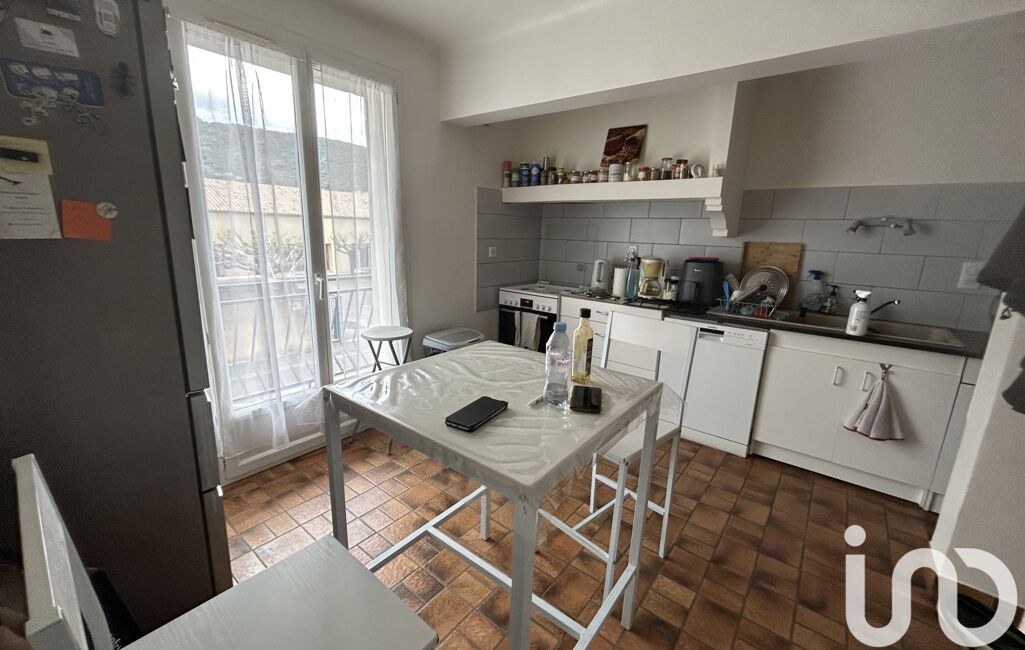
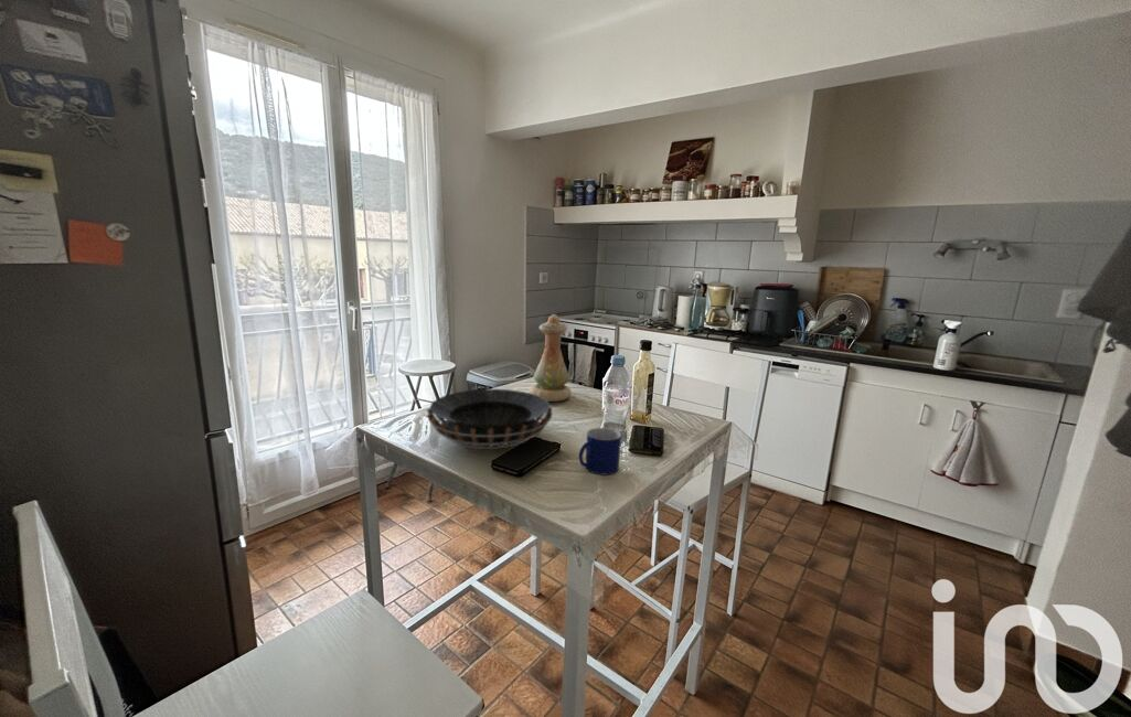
+ decorative bowl [423,388,554,450]
+ vase [527,313,573,403]
+ mug [577,427,622,475]
